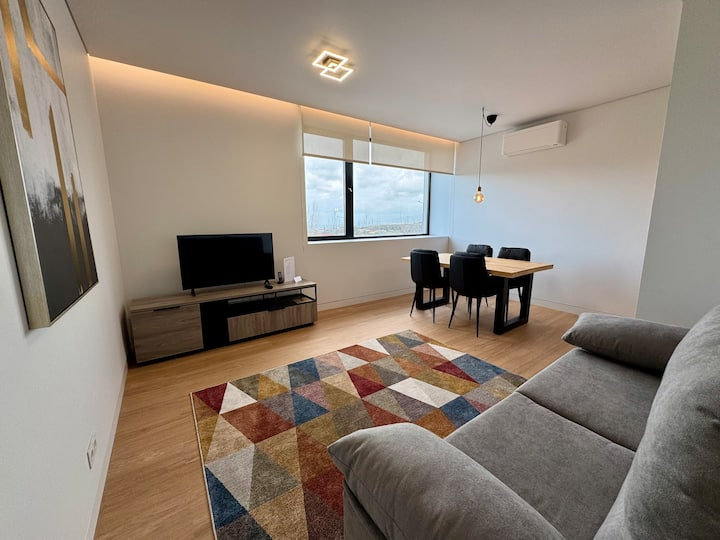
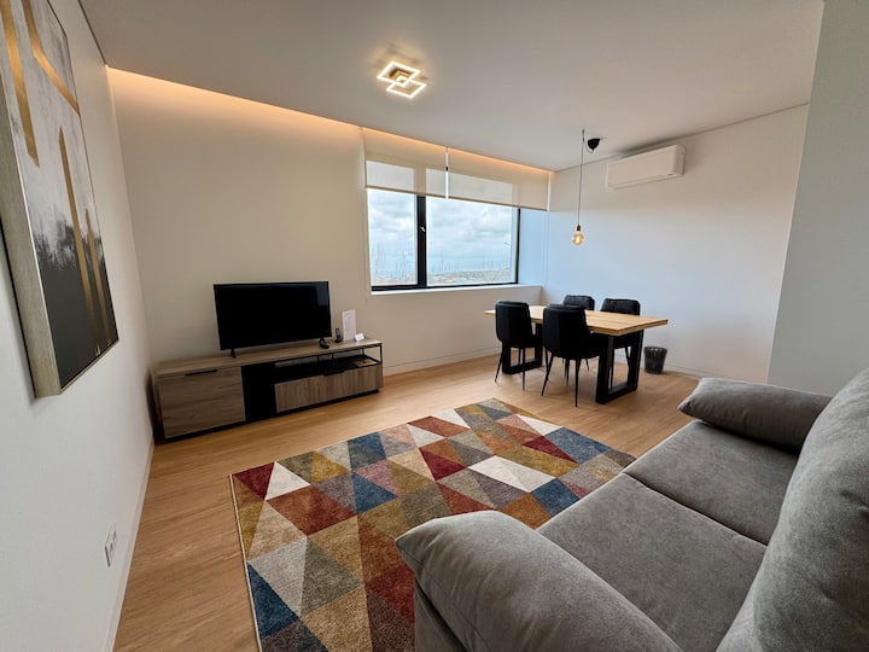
+ wastebasket [642,345,669,376]
